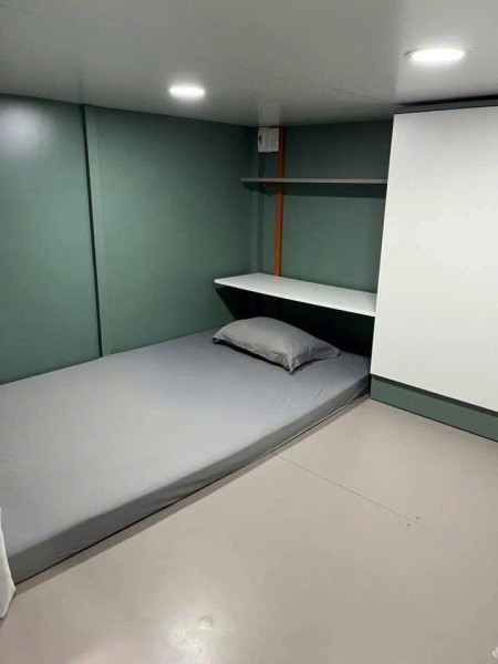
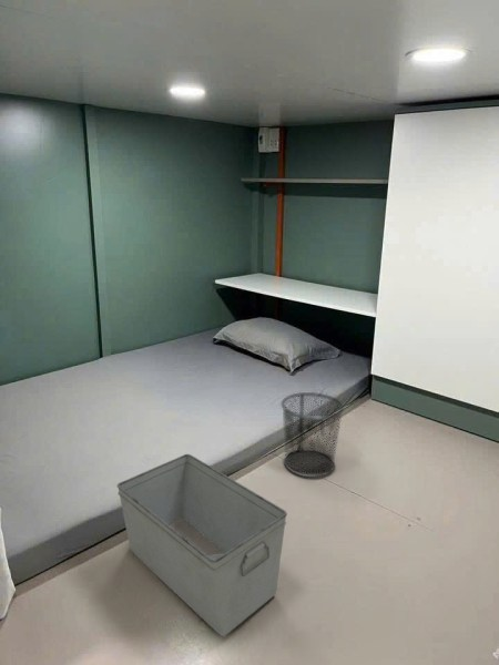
+ storage bin [116,453,288,637]
+ waste bin [281,391,345,478]
